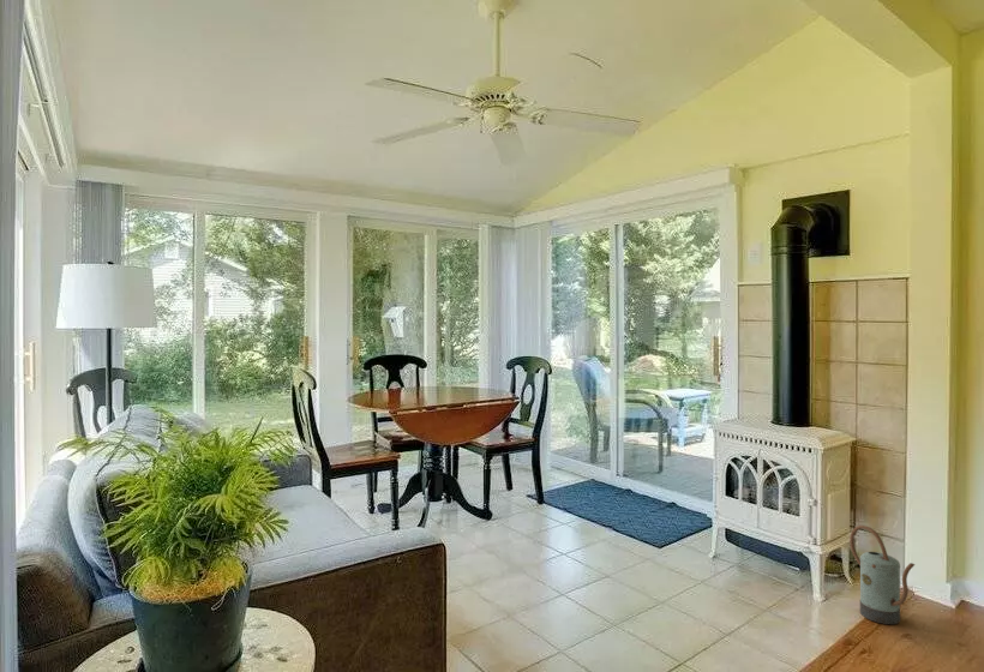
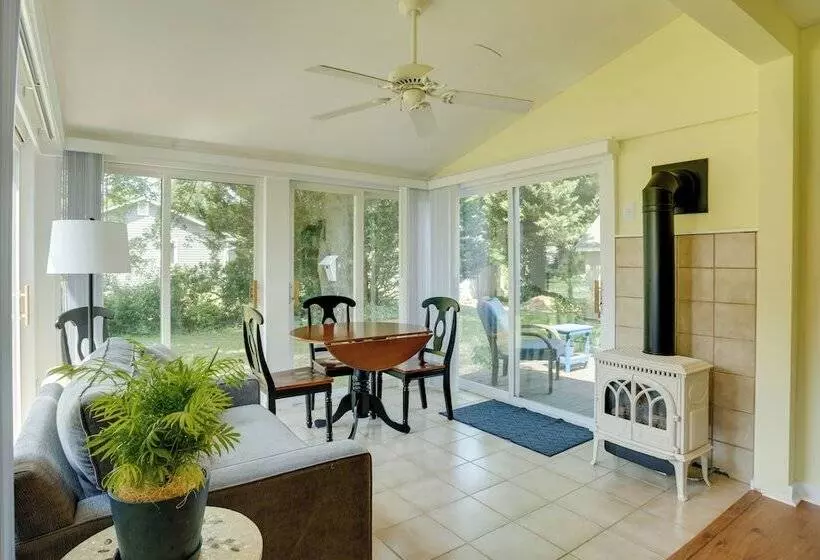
- watering can [848,524,917,625]
